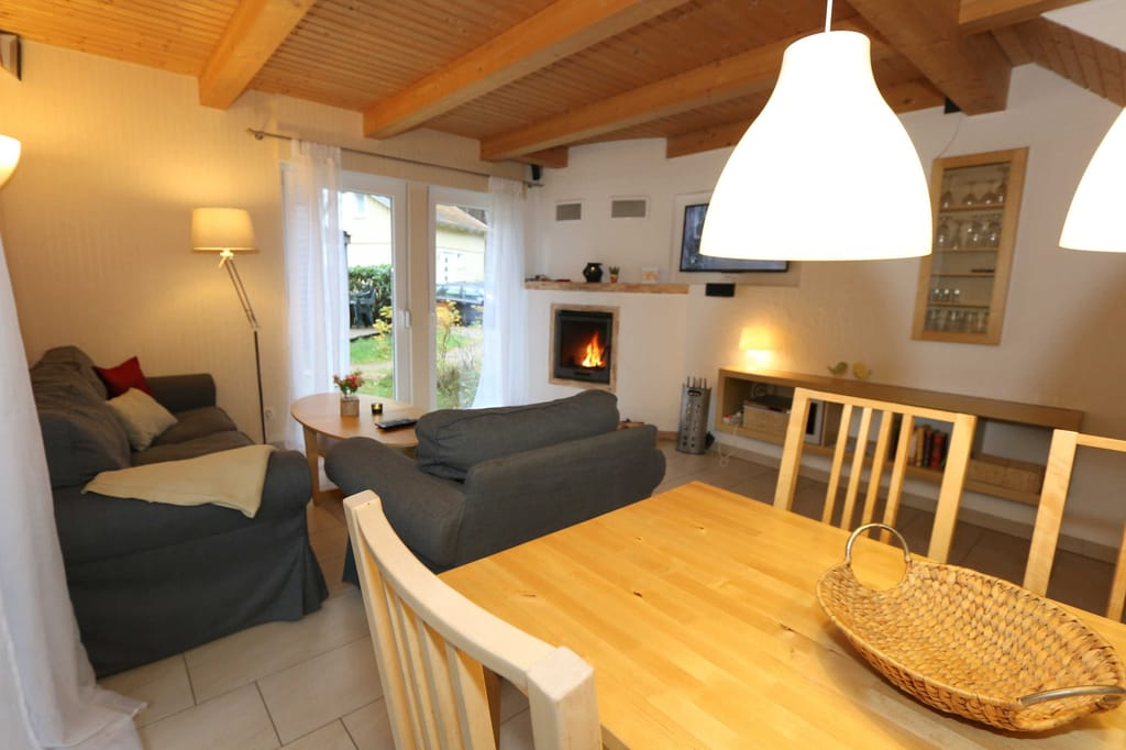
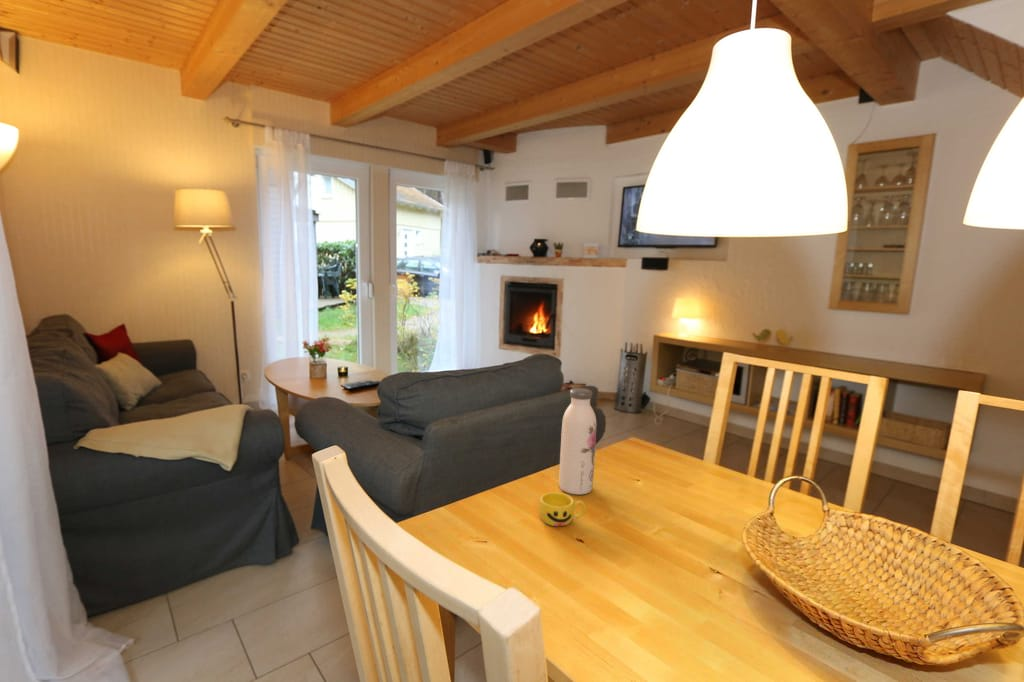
+ cup [538,491,586,527]
+ water bottle [558,387,597,496]
